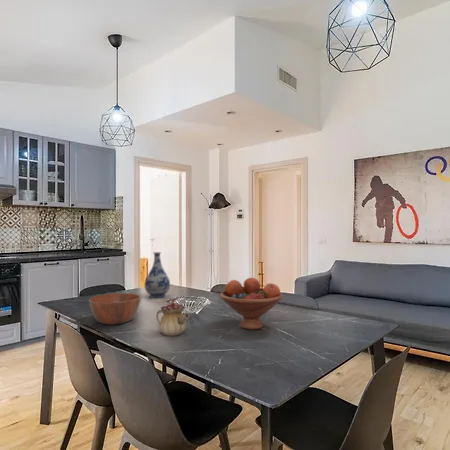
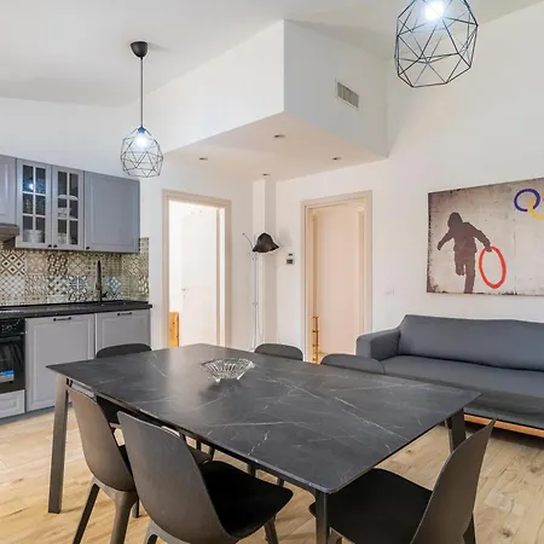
- teapot [155,298,190,337]
- vase [144,251,171,299]
- bowl [88,292,142,325]
- fruit bowl [219,277,284,331]
